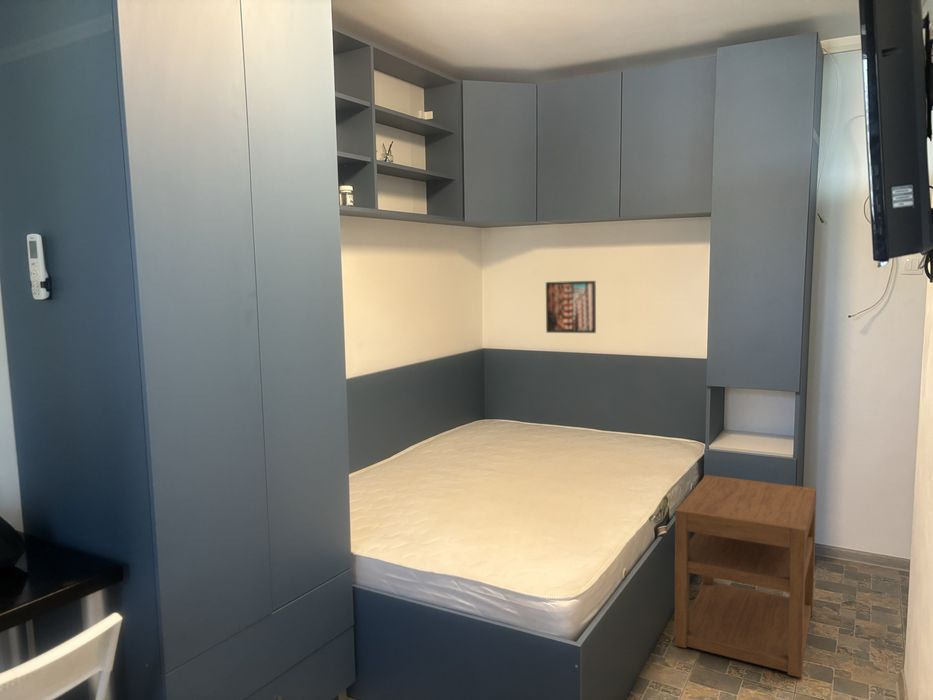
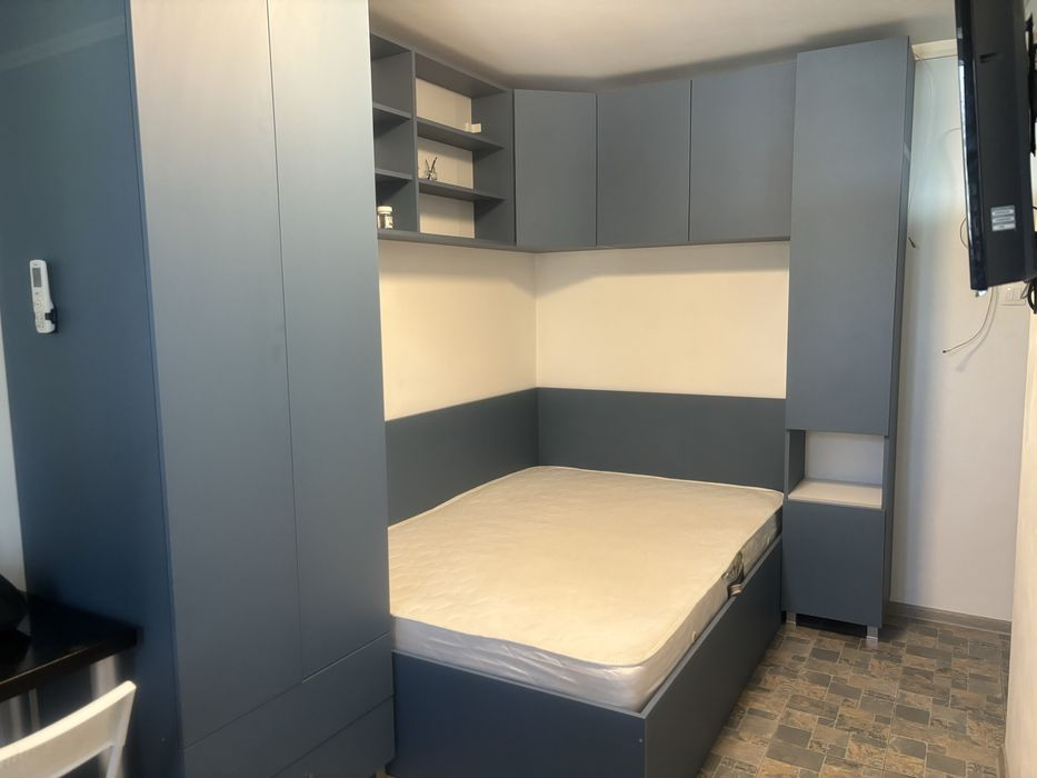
- nightstand [674,474,817,679]
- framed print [545,280,597,334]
